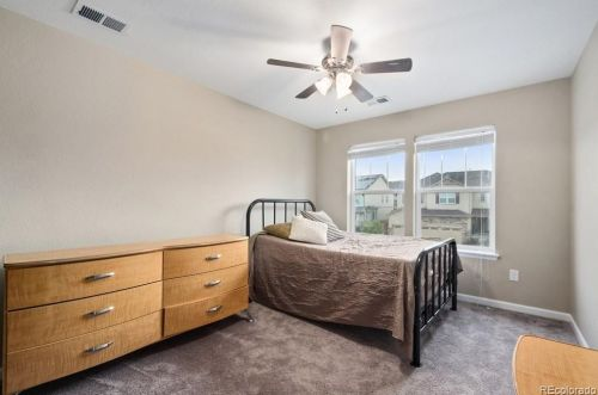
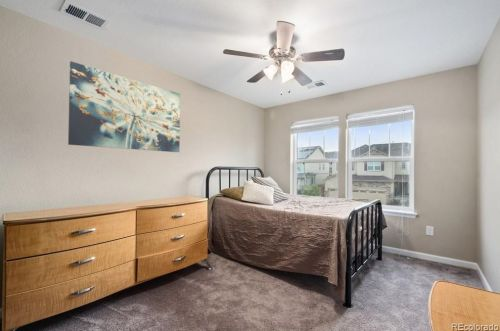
+ wall art [67,60,181,153]
